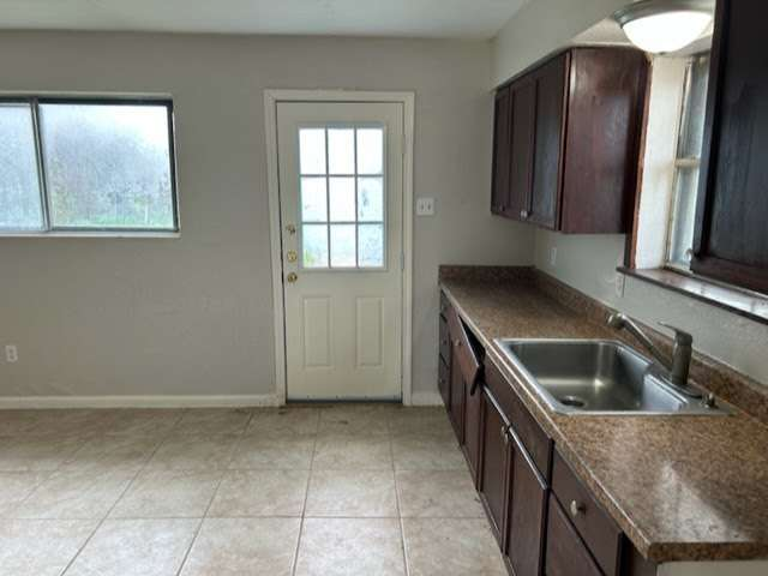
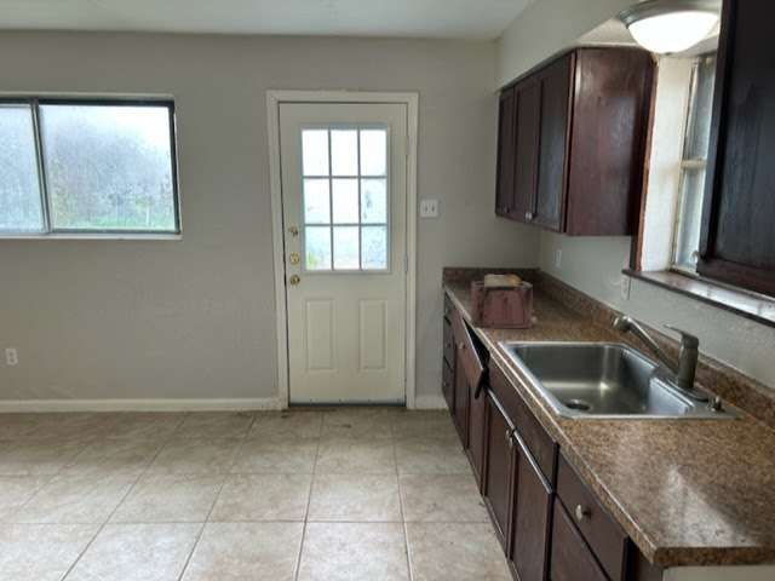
+ toaster [470,274,538,329]
